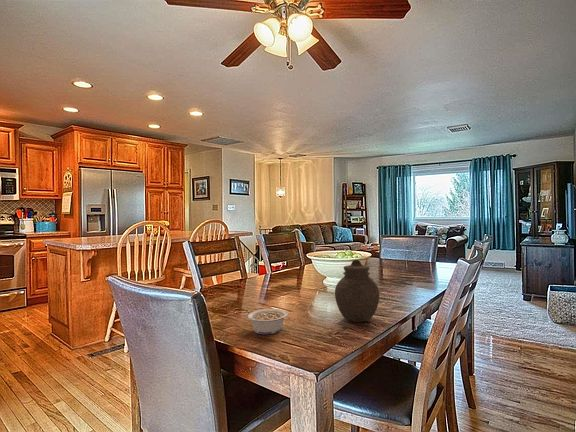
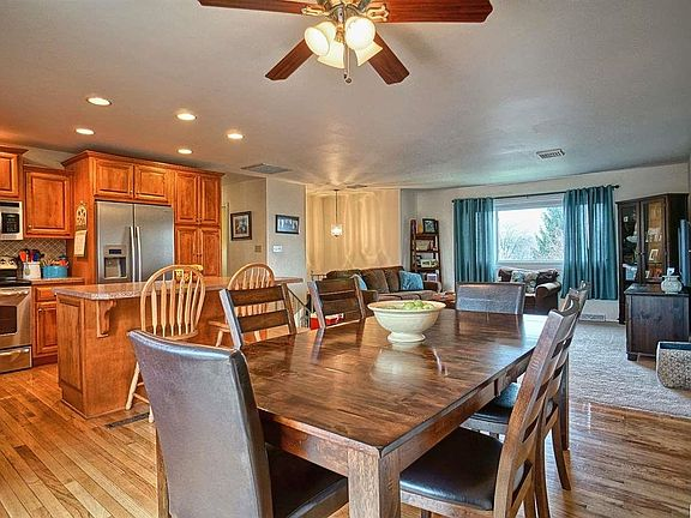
- jar [334,259,380,323]
- legume [240,308,289,335]
